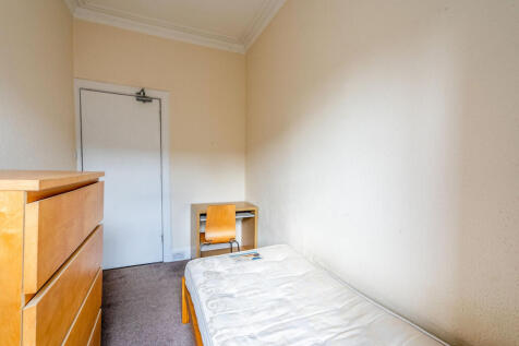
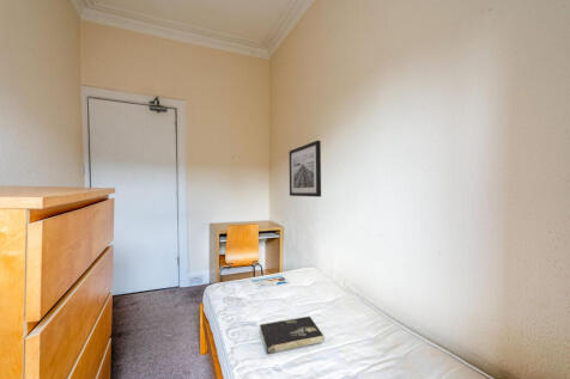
+ wall art [289,139,322,198]
+ book [259,316,325,355]
